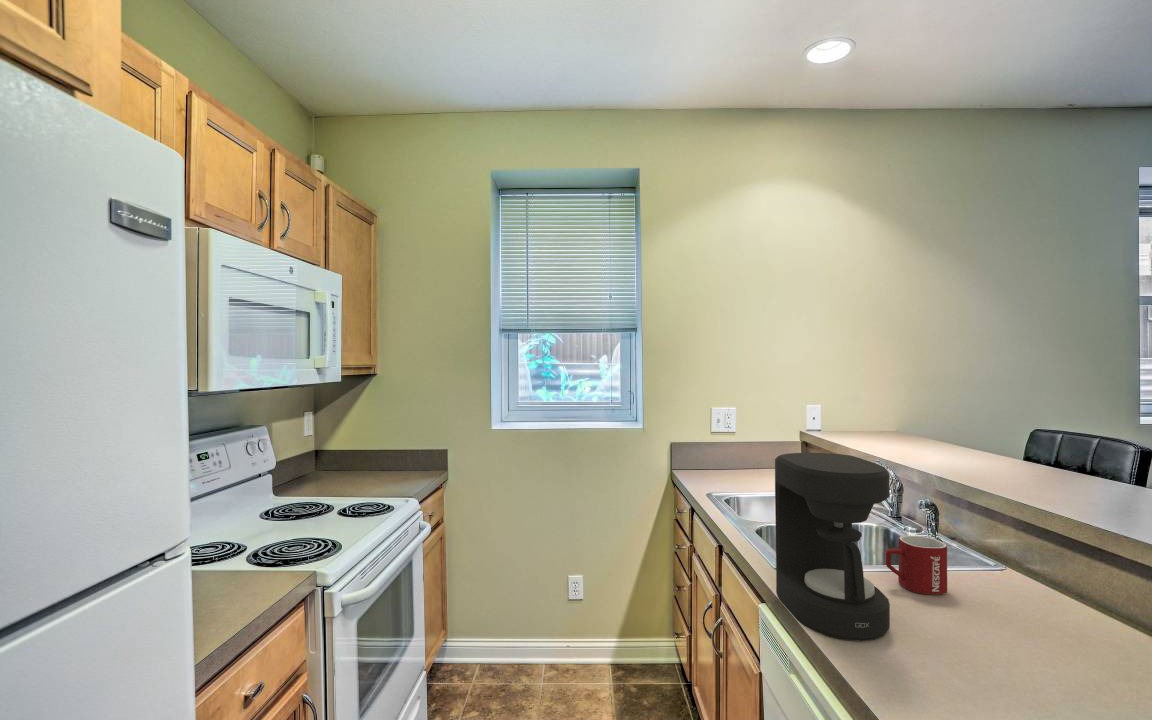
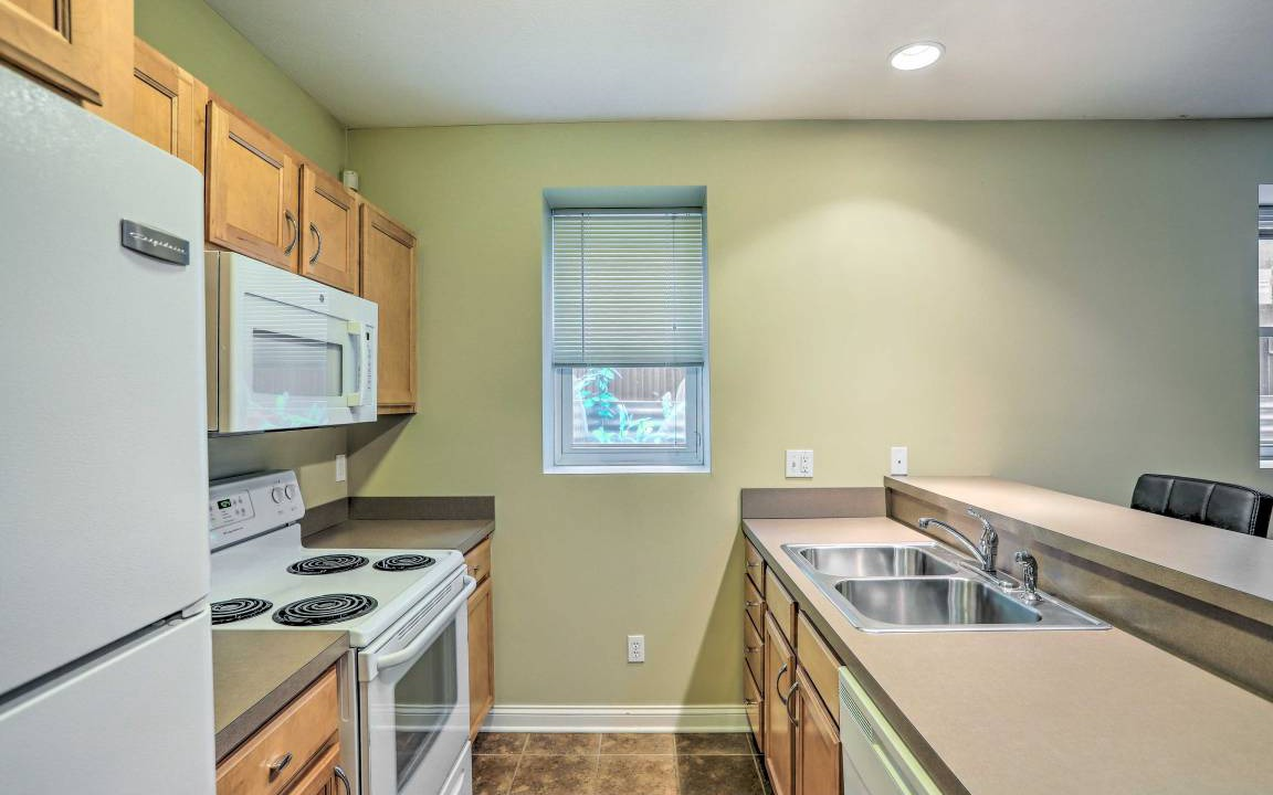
- mug [885,535,948,596]
- coffee maker [774,452,891,642]
